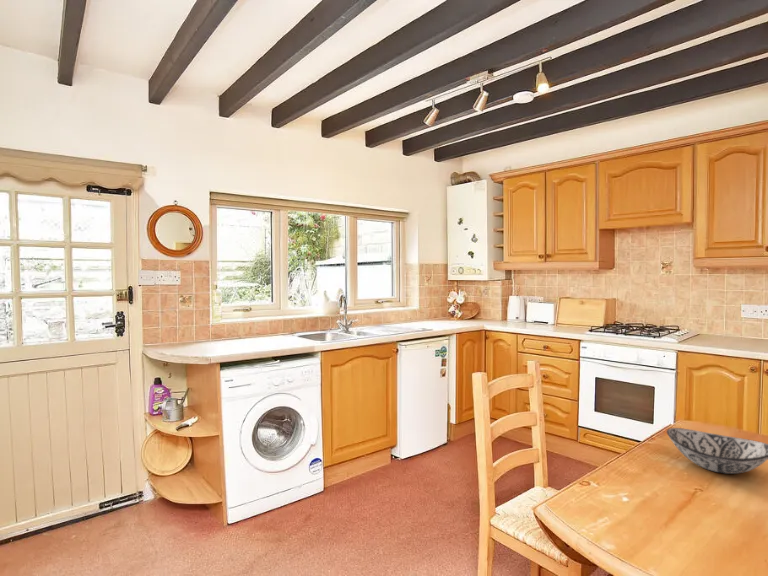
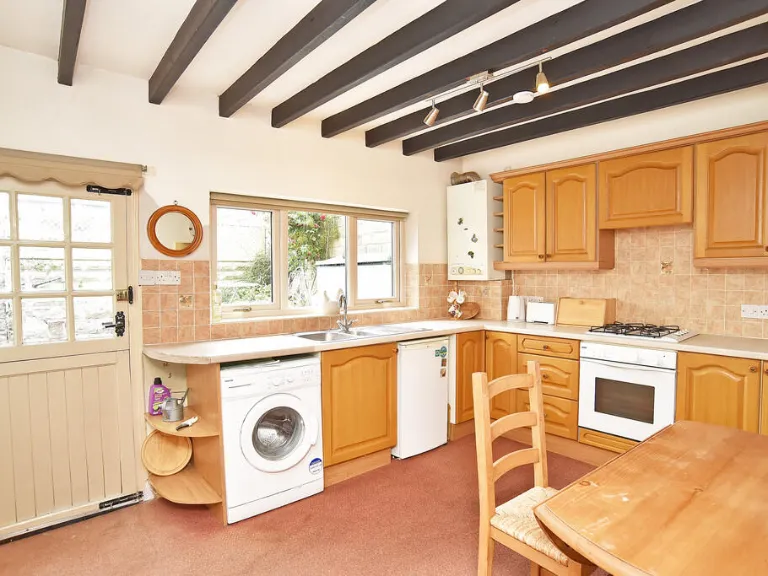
- decorative bowl [666,427,768,475]
